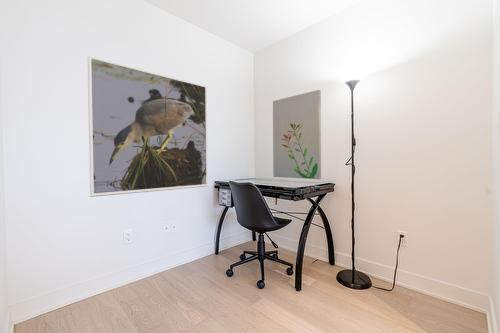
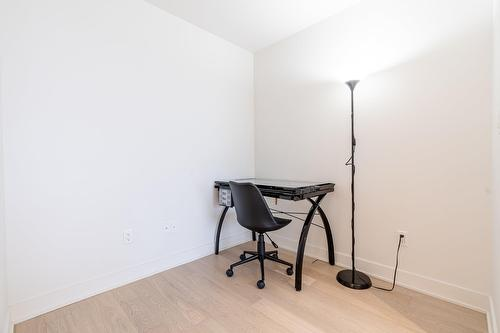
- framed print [87,56,209,198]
- wall art [272,89,322,180]
